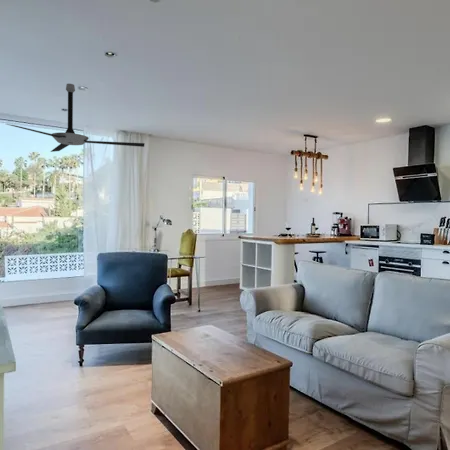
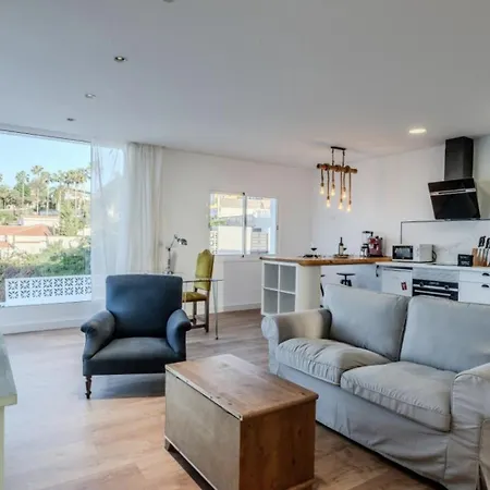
- ceiling fan [6,83,146,153]
